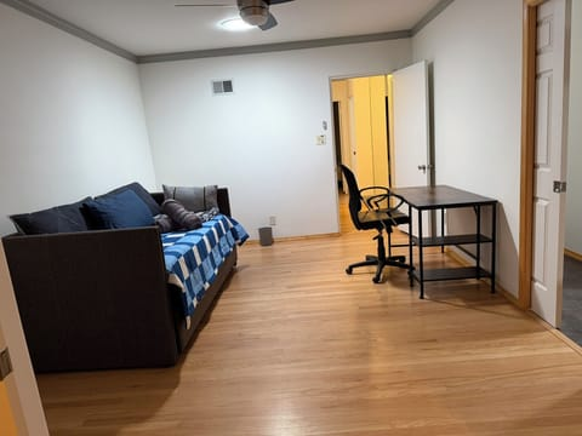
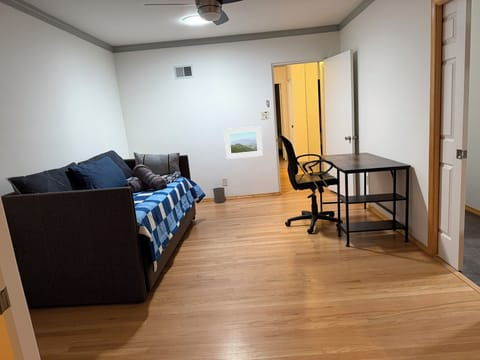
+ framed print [223,125,264,160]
